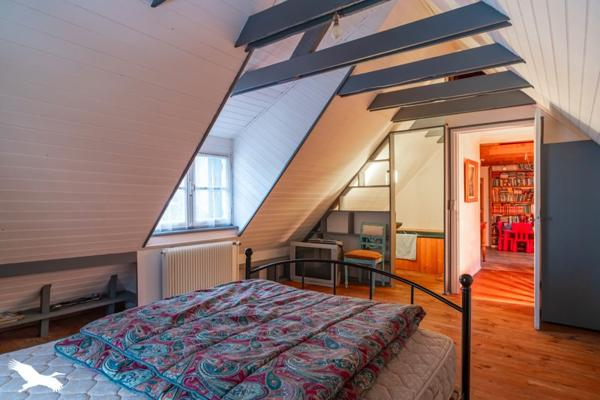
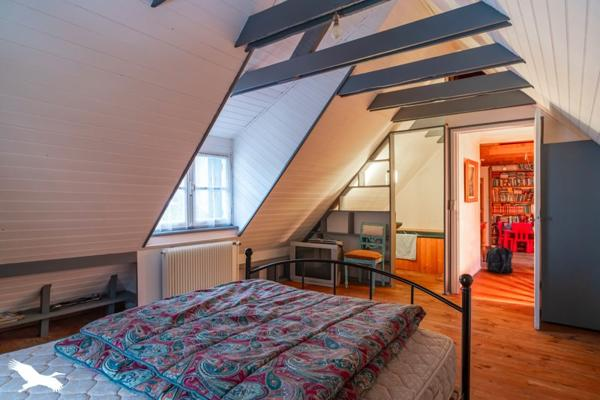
+ backpack [485,243,514,274]
